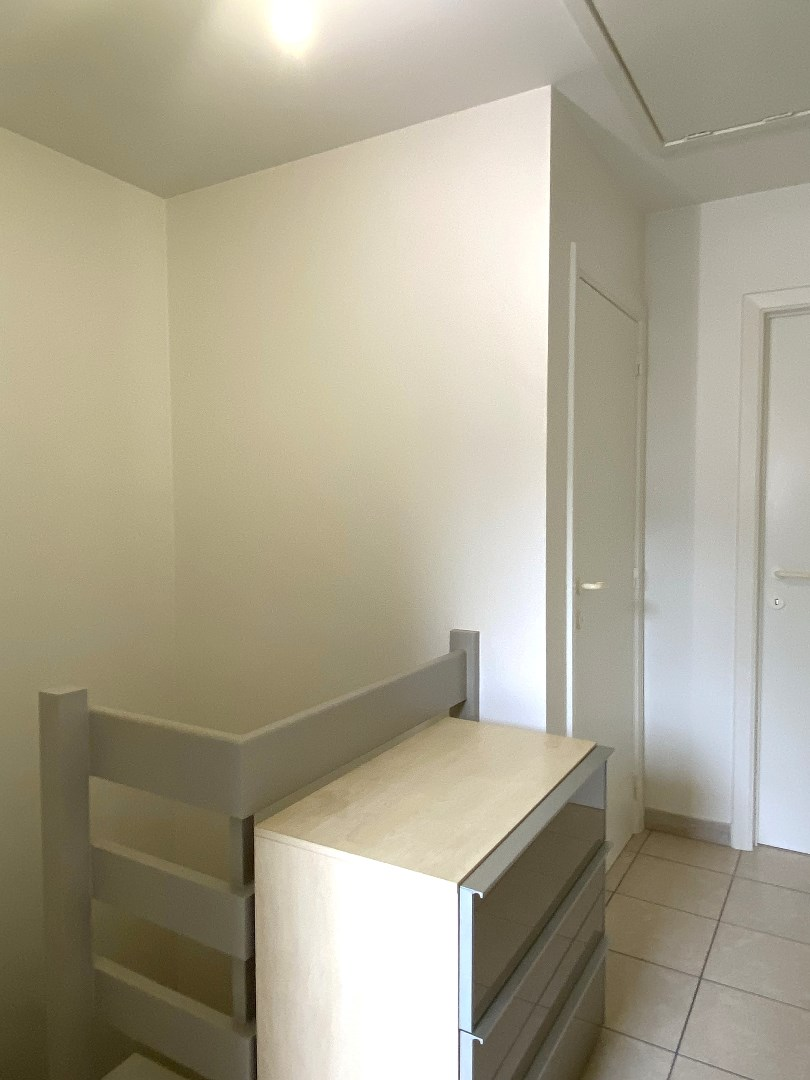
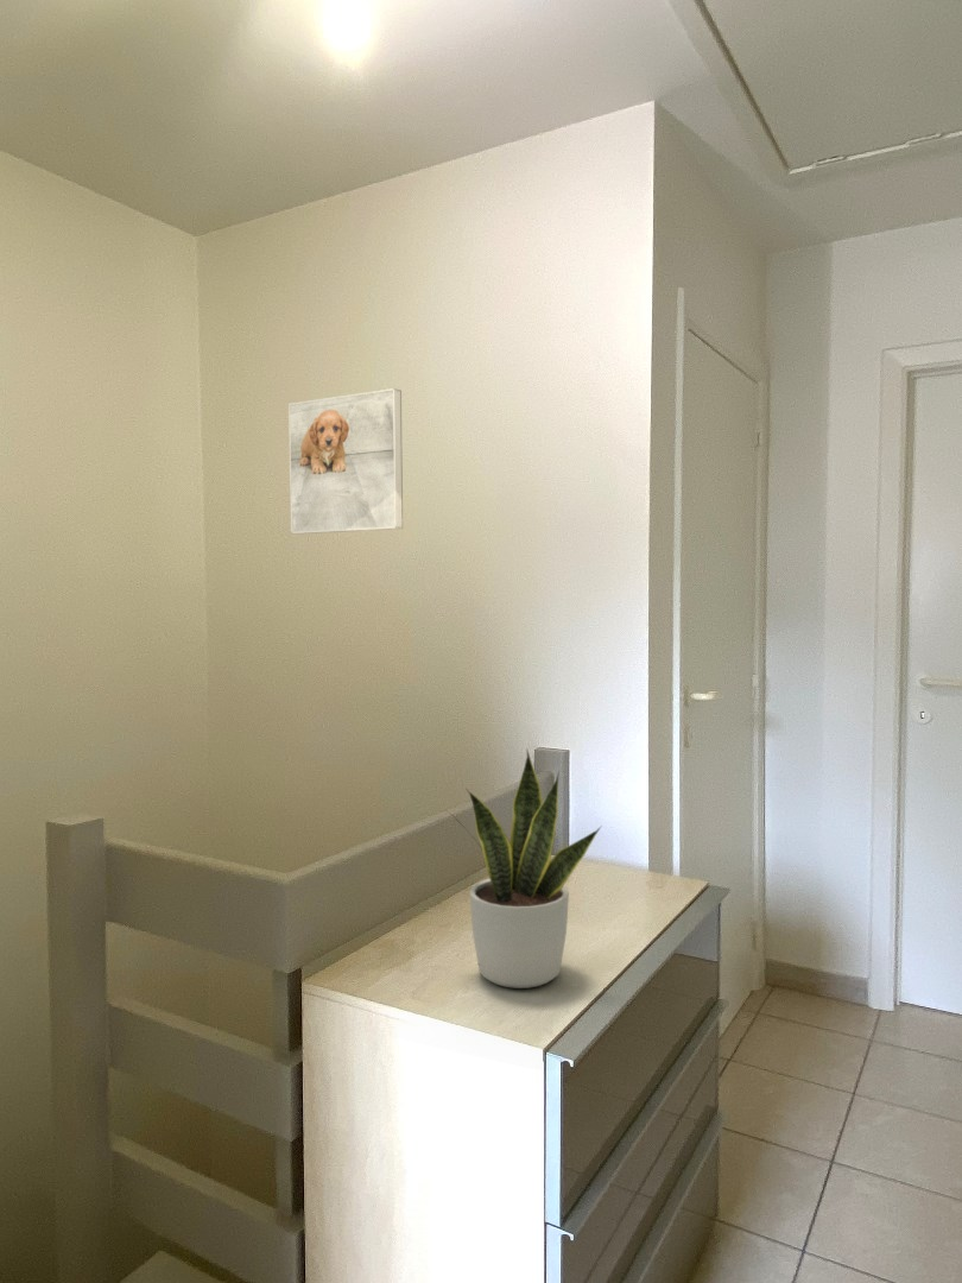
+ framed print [287,387,404,535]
+ potted plant [447,750,602,990]
